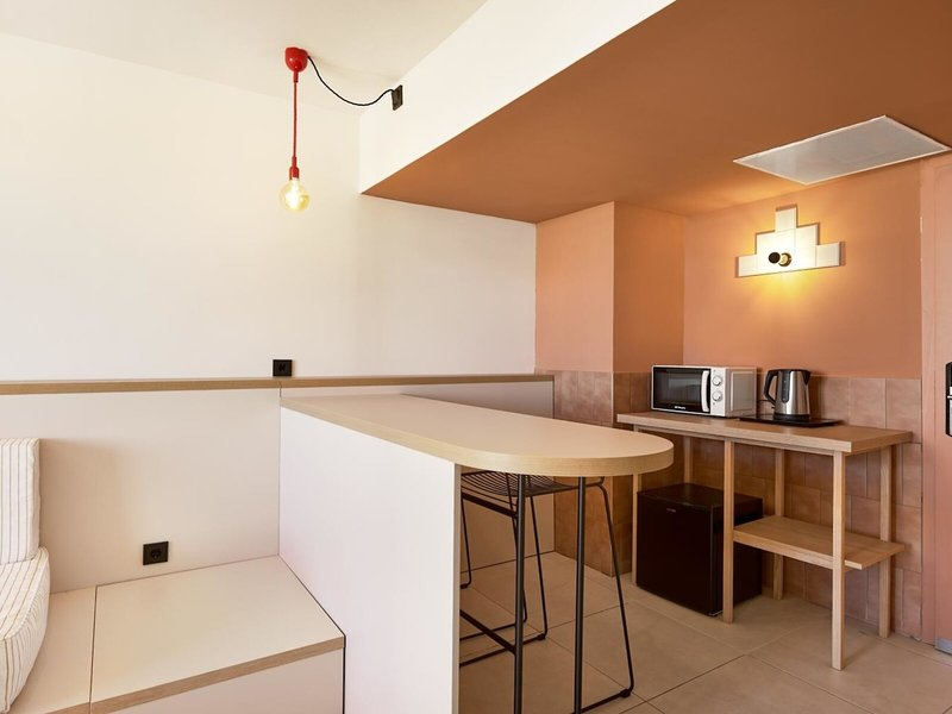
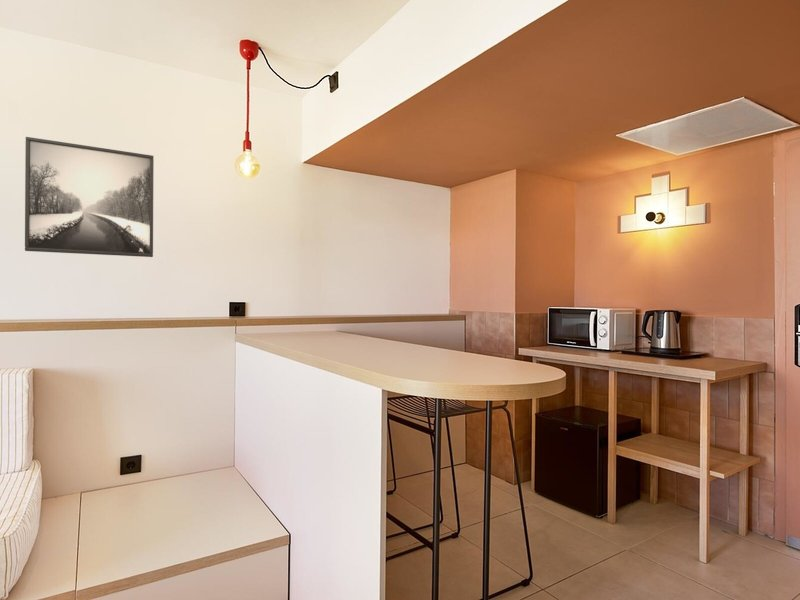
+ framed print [24,136,155,258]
